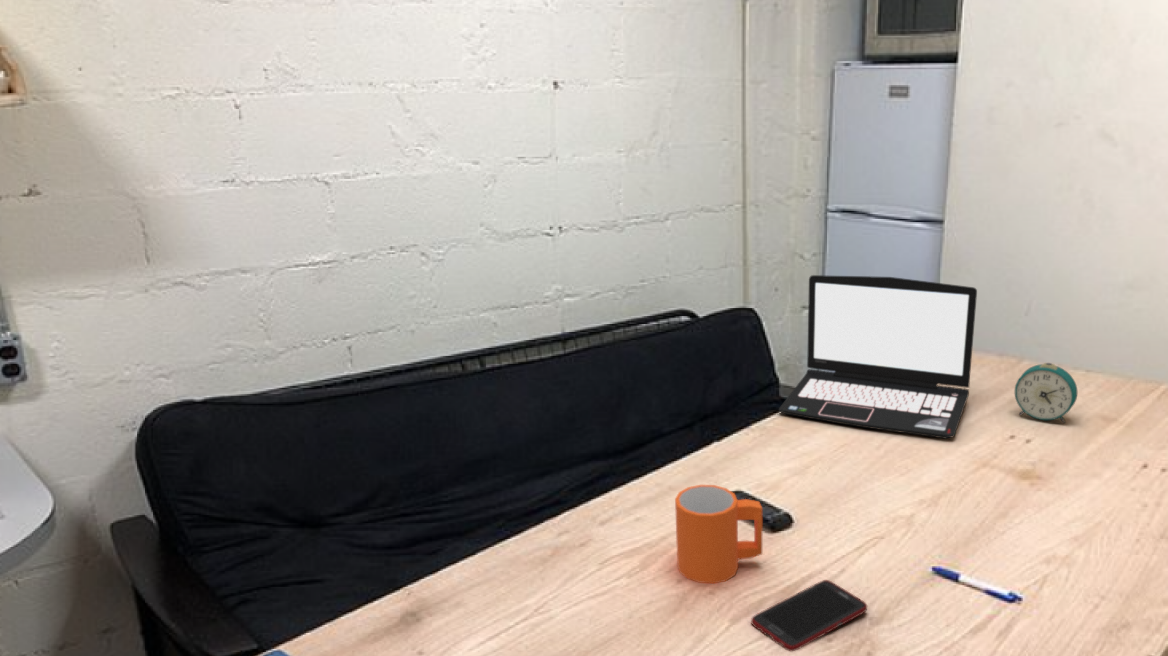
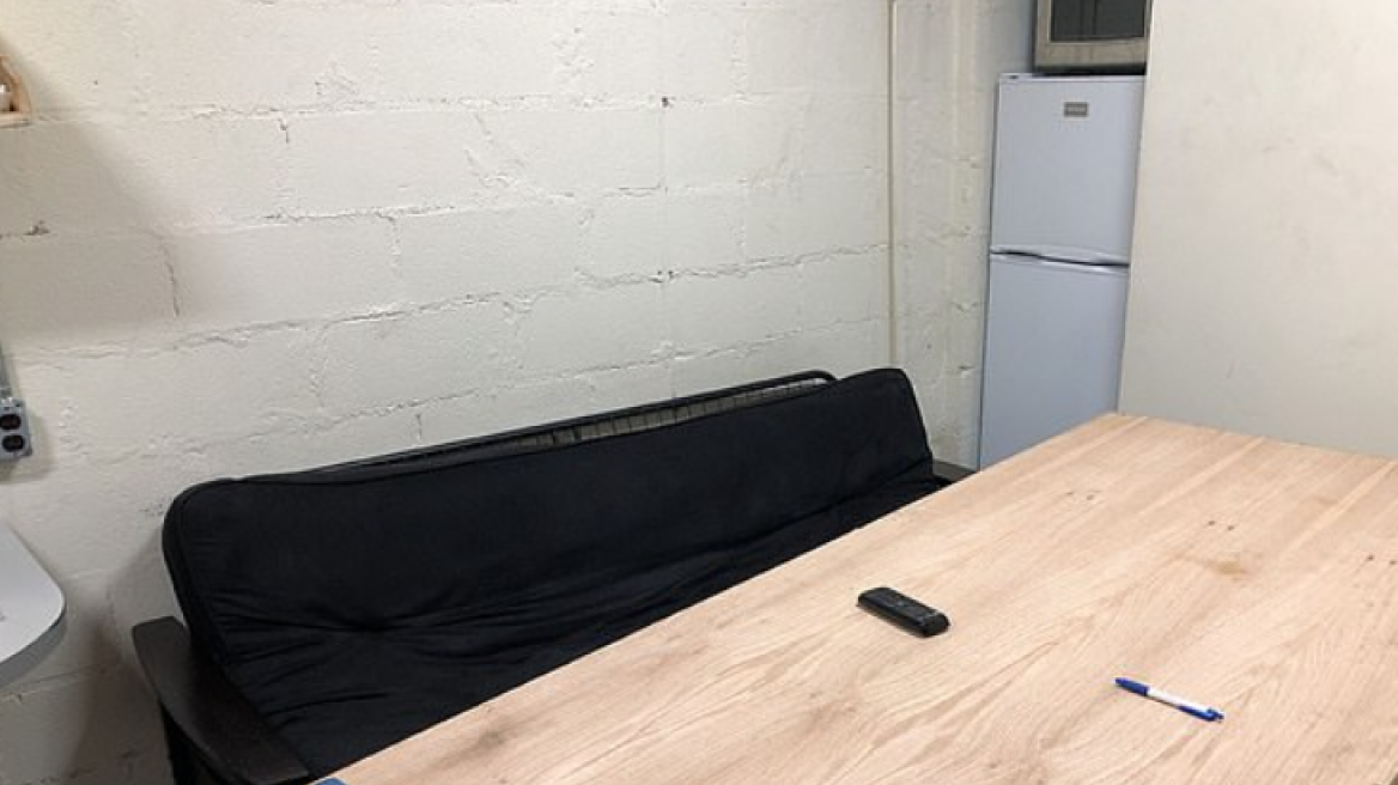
- laptop [778,274,978,439]
- mug [674,484,763,584]
- alarm clock [1014,362,1078,424]
- cell phone [750,579,868,652]
